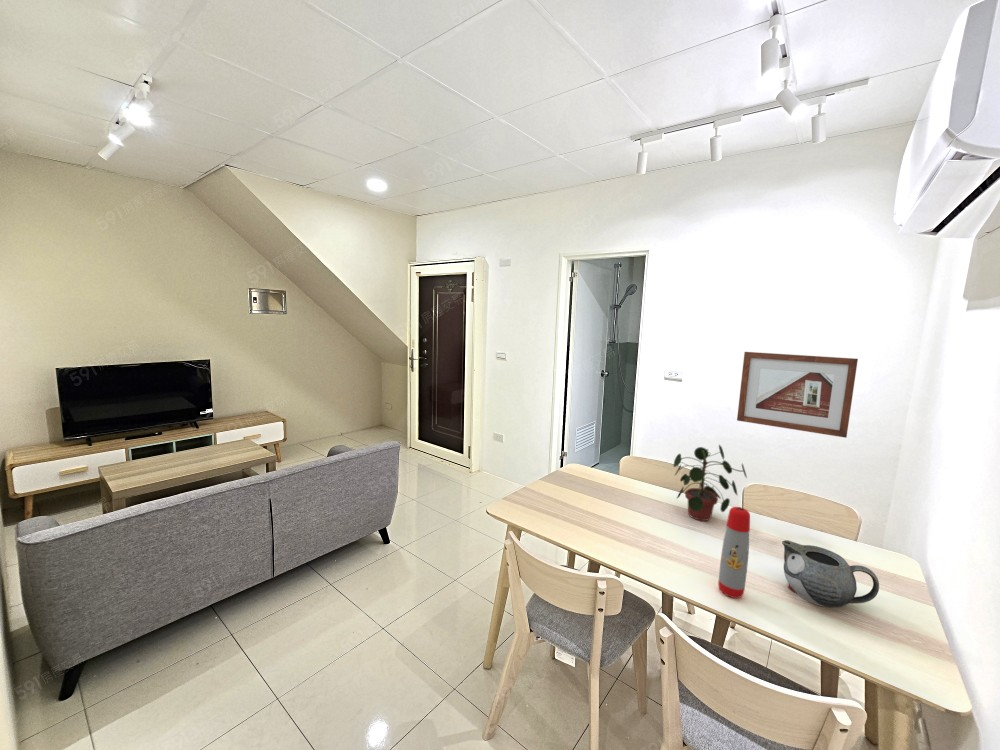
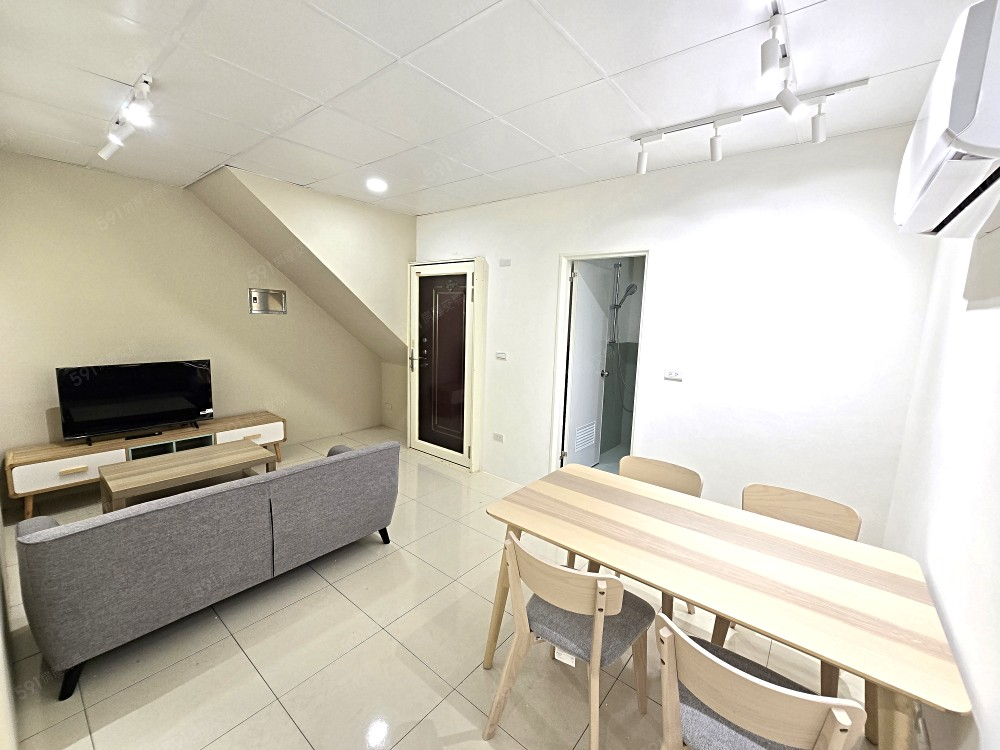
- teapot [781,539,880,608]
- picture frame [736,351,859,439]
- water bottle [717,506,751,599]
- potted plant [673,444,748,522]
